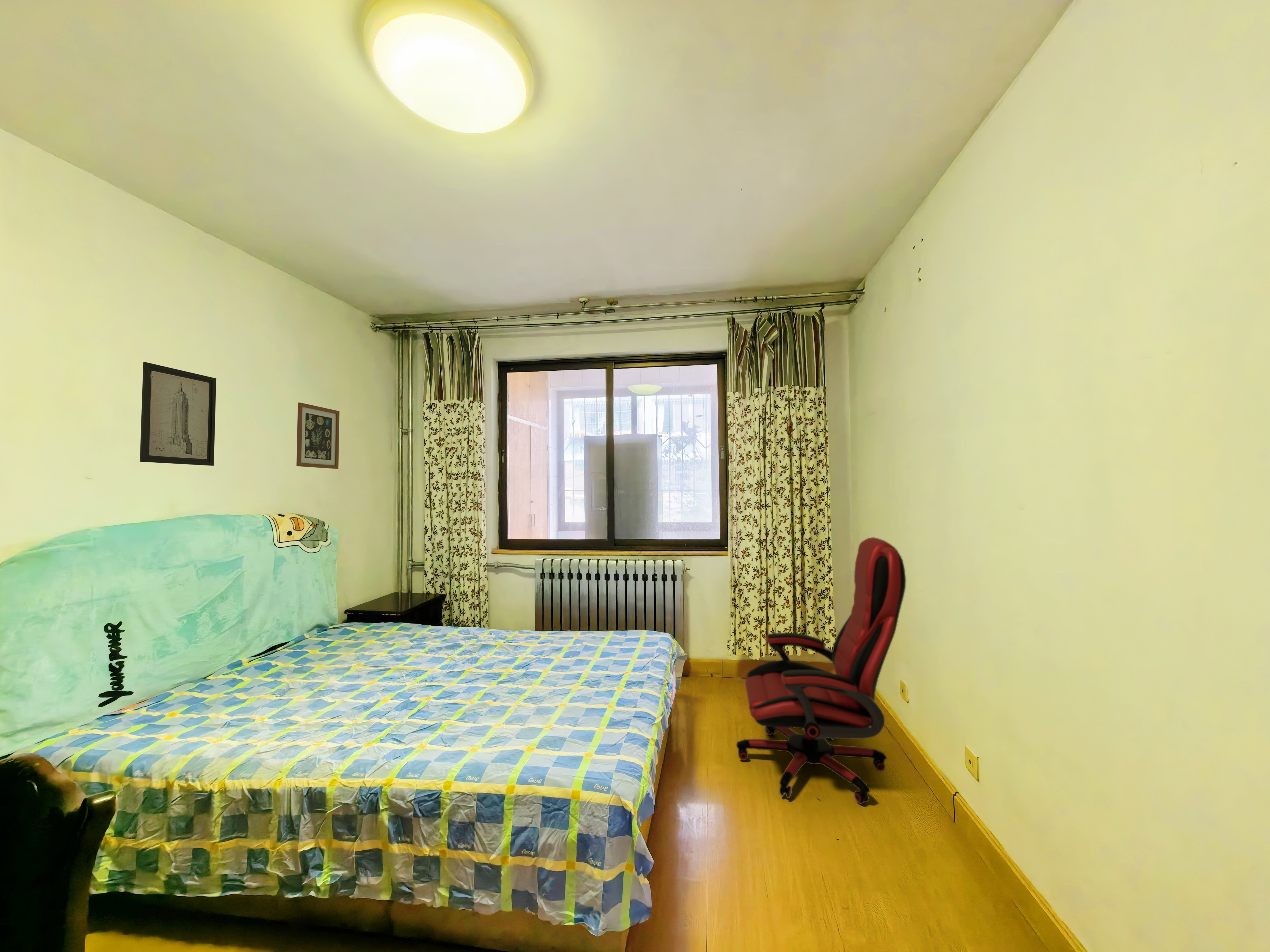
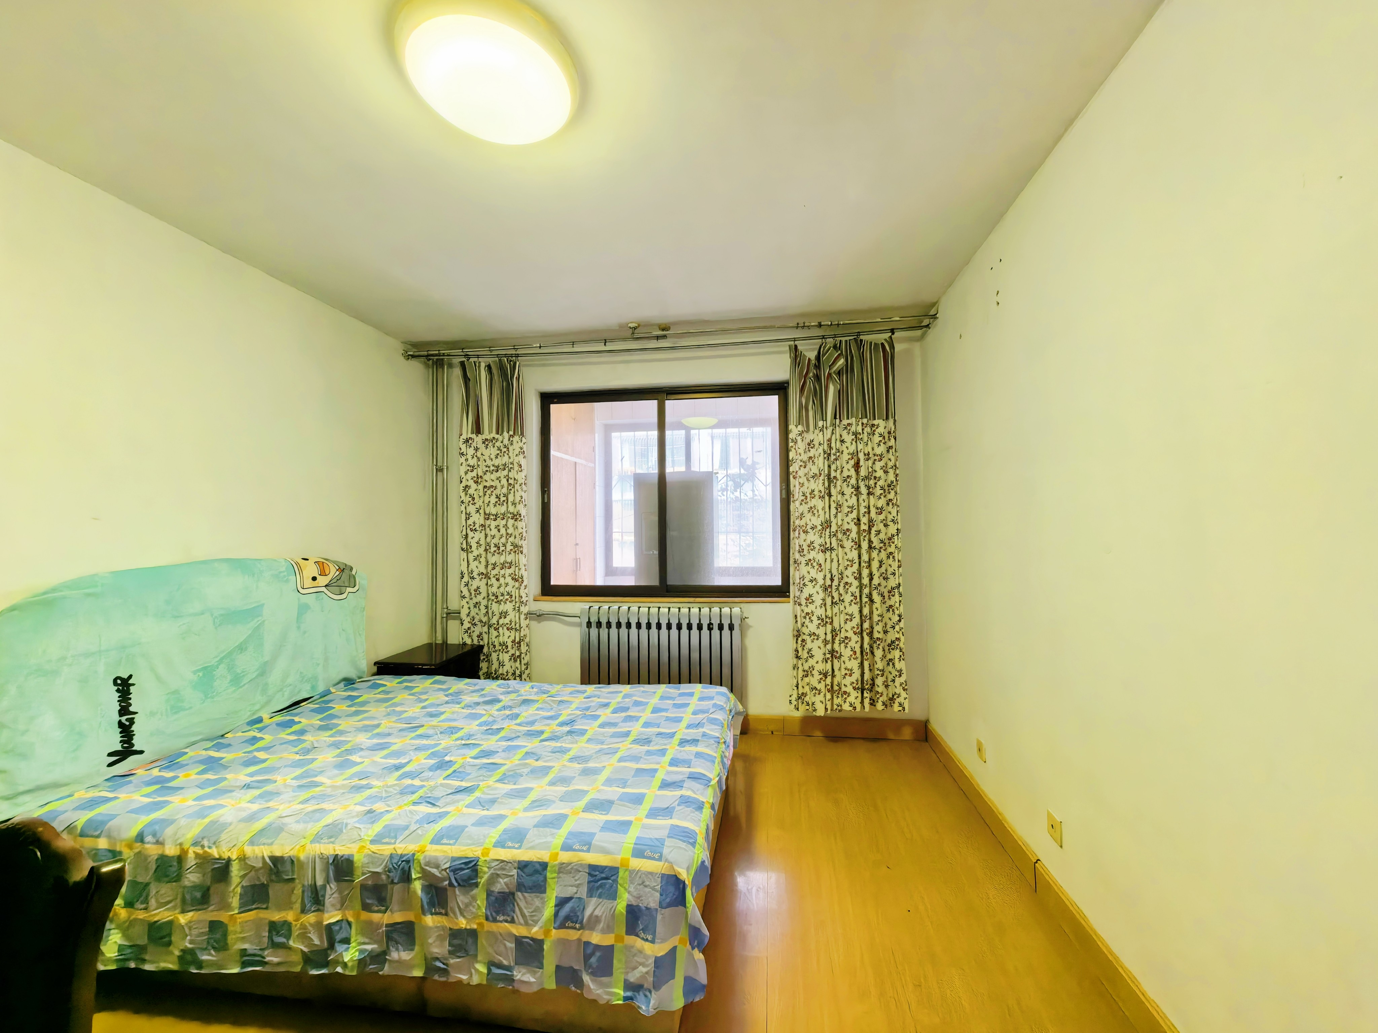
- office chair [736,537,906,804]
- wall art [296,402,340,469]
- wall art [140,362,217,466]
